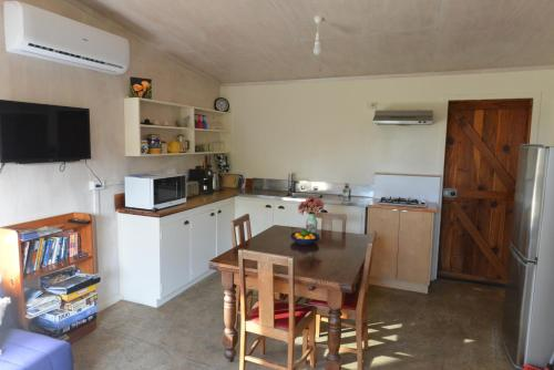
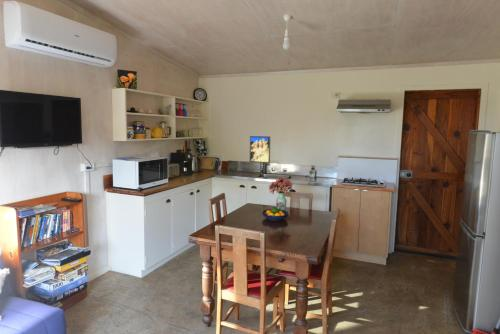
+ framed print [249,135,271,164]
